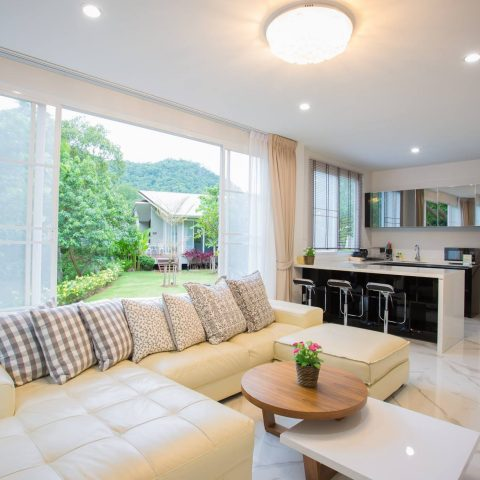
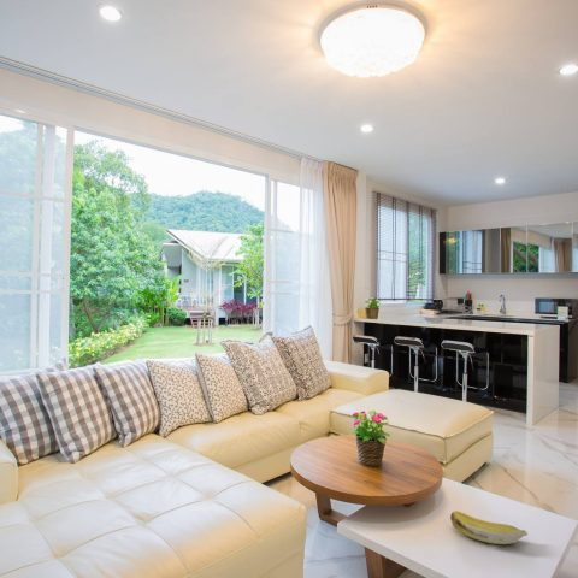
+ banana [449,509,529,545]
